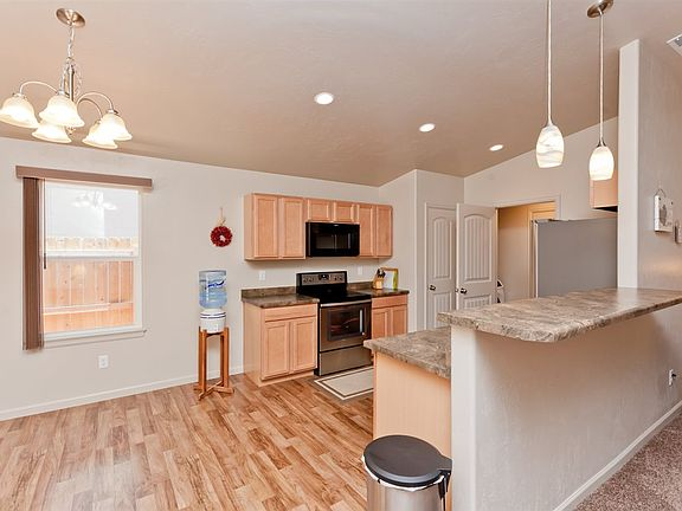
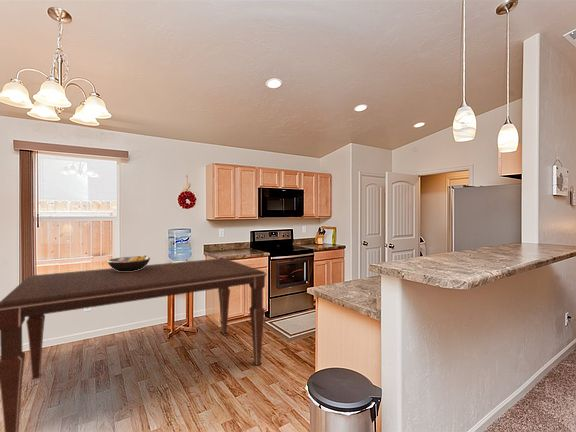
+ fruit bowl [106,255,151,271]
+ dining table [0,257,268,432]
